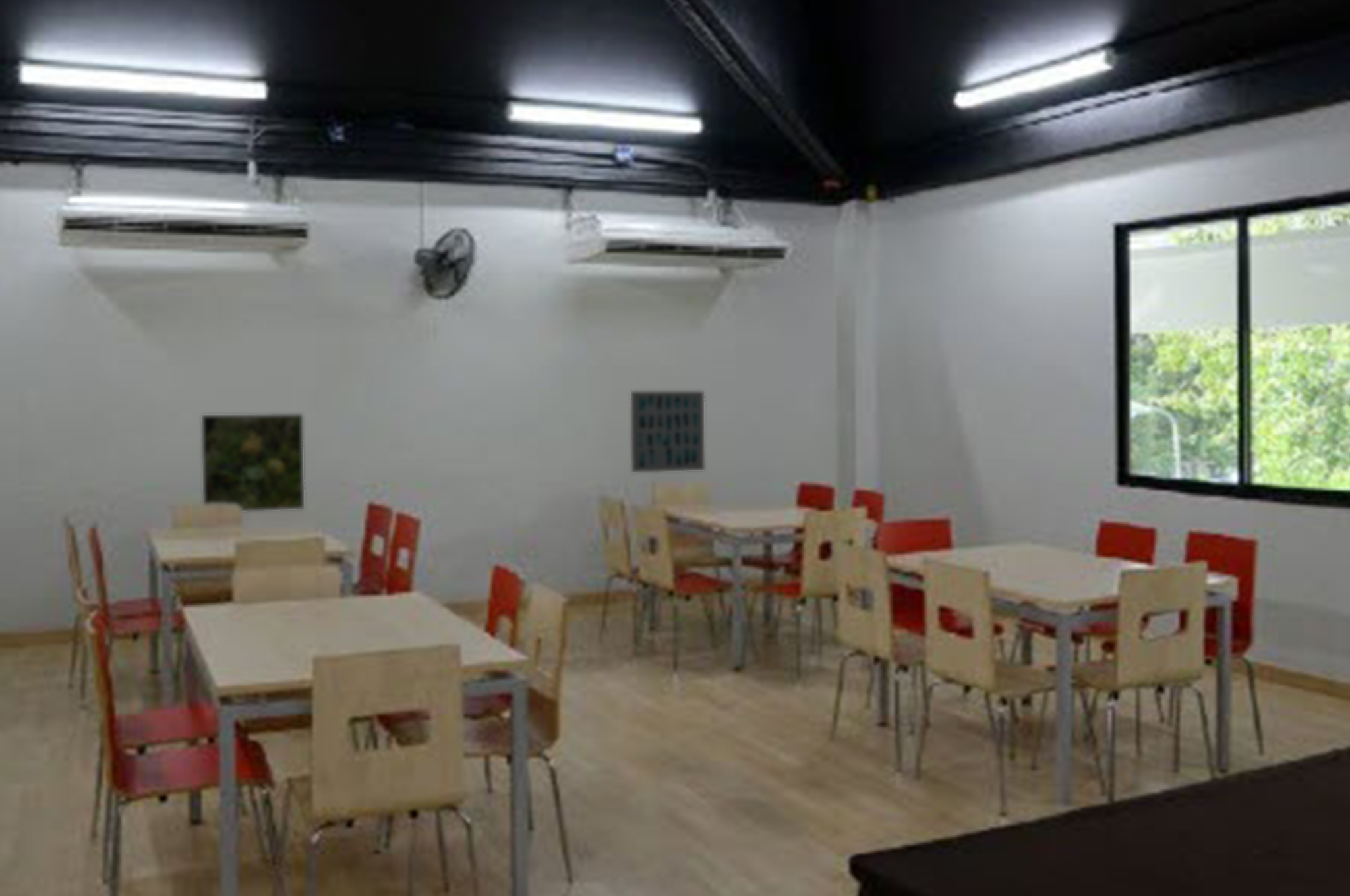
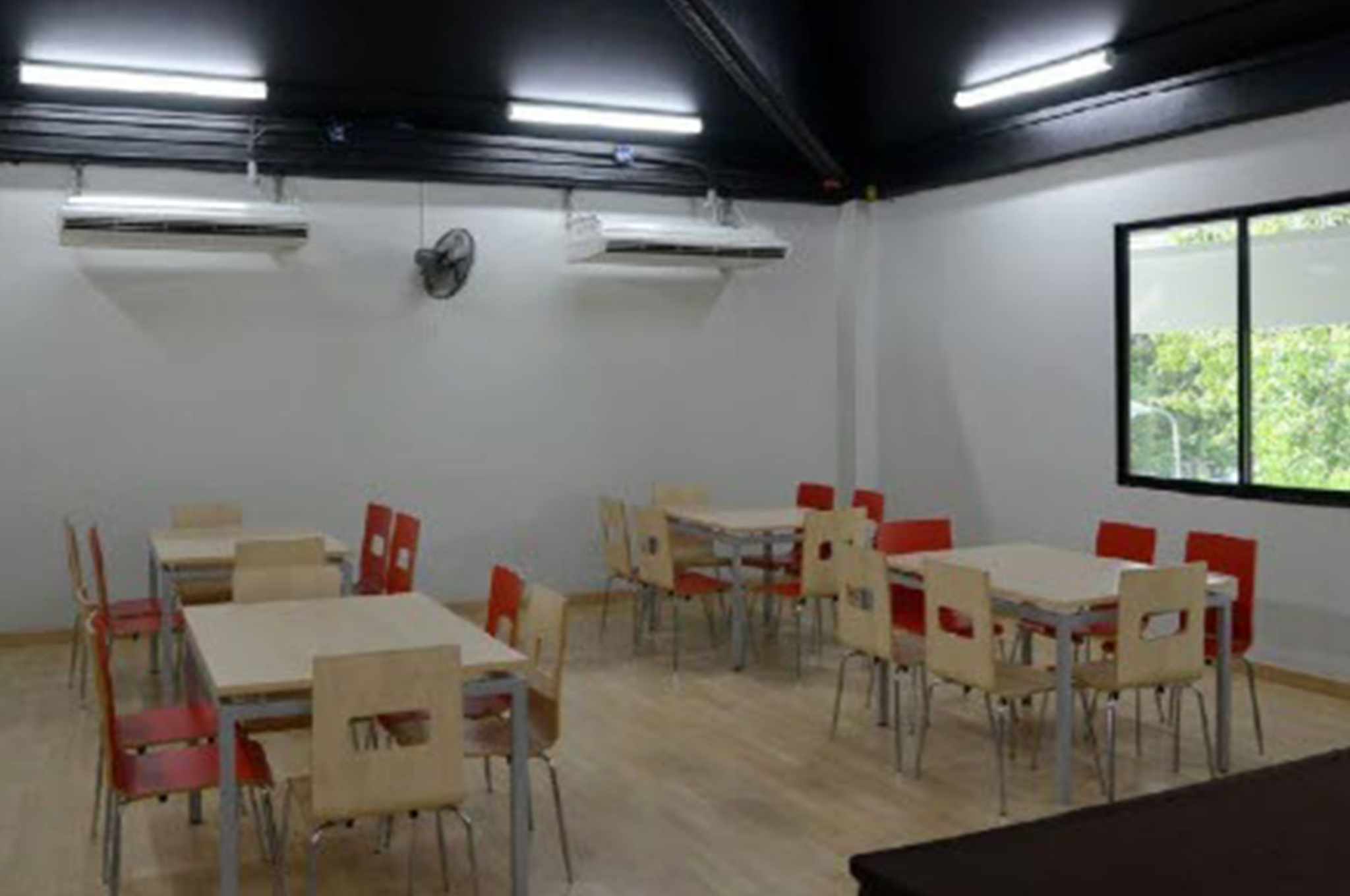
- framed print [201,414,305,512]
- wall art [630,391,705,473]
